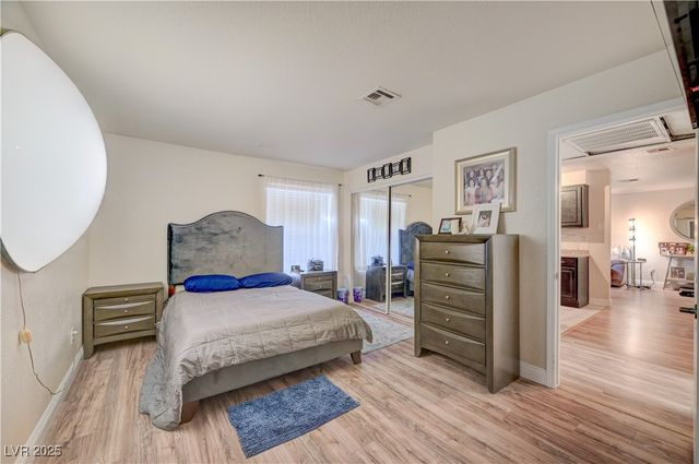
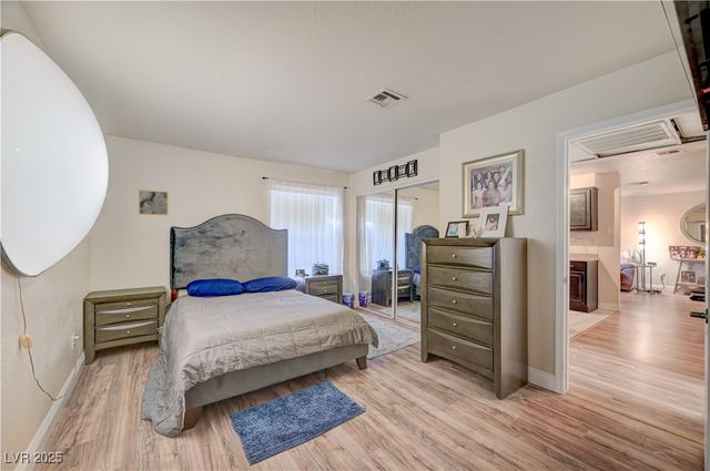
+ wall art [138,188,170,216]
